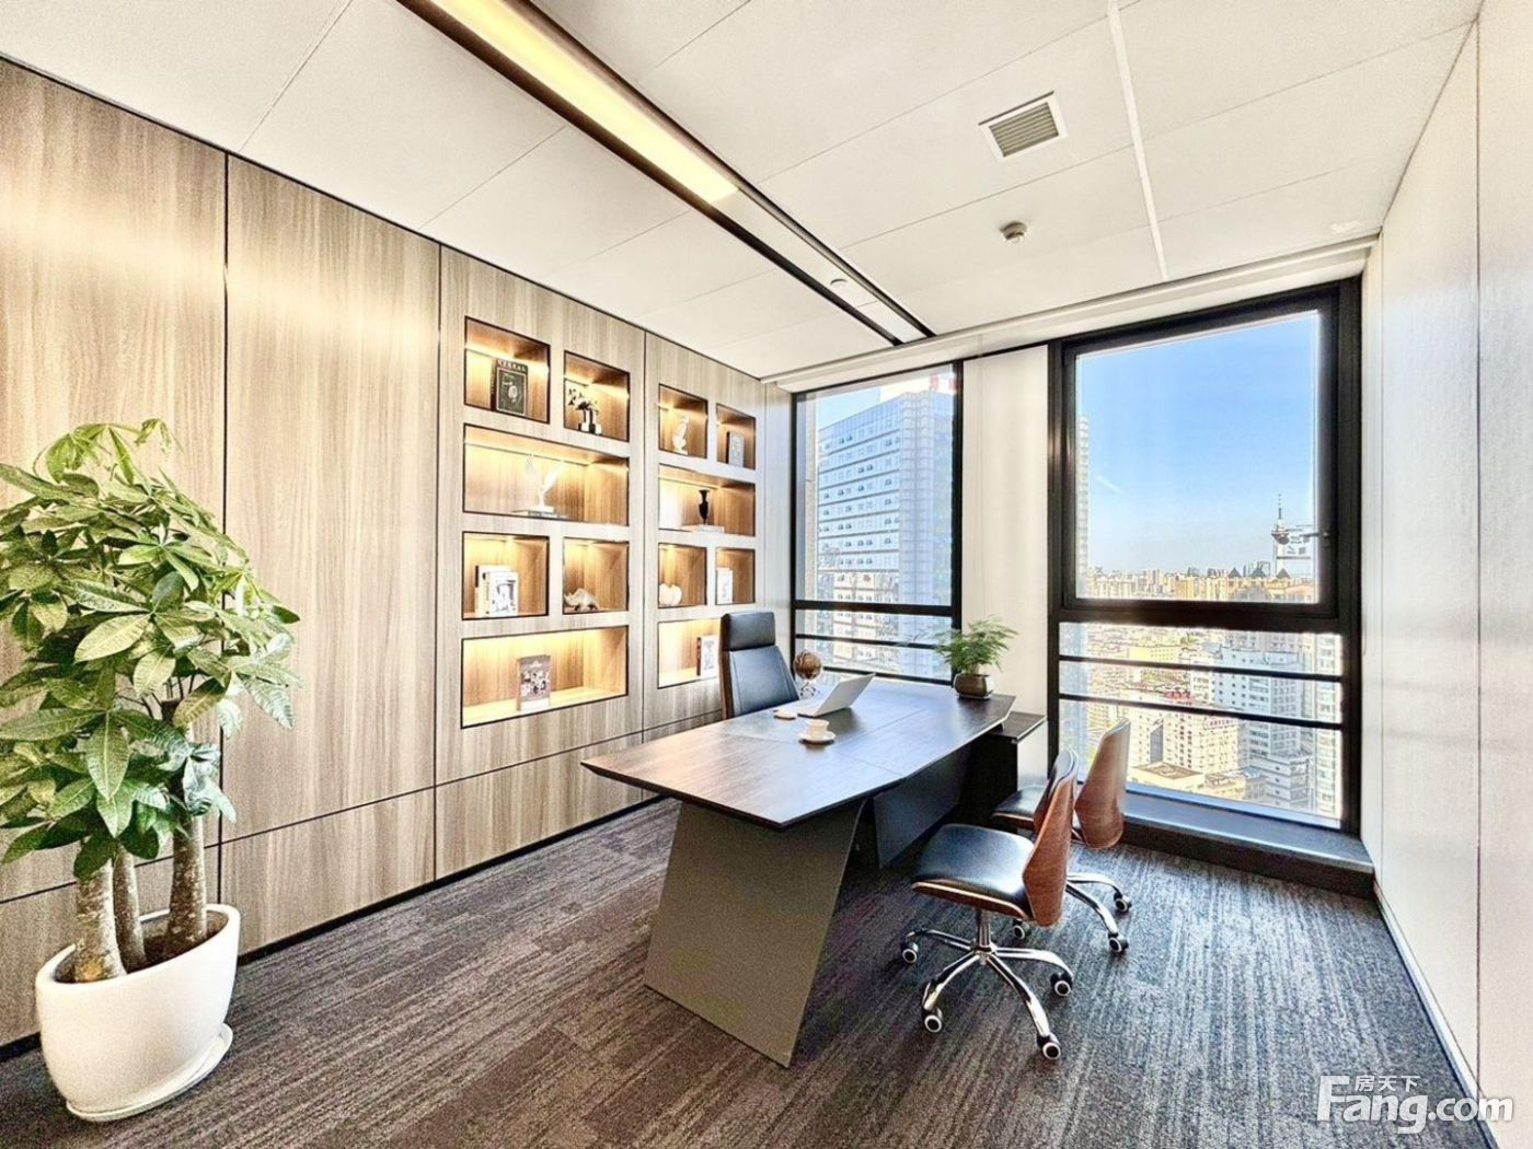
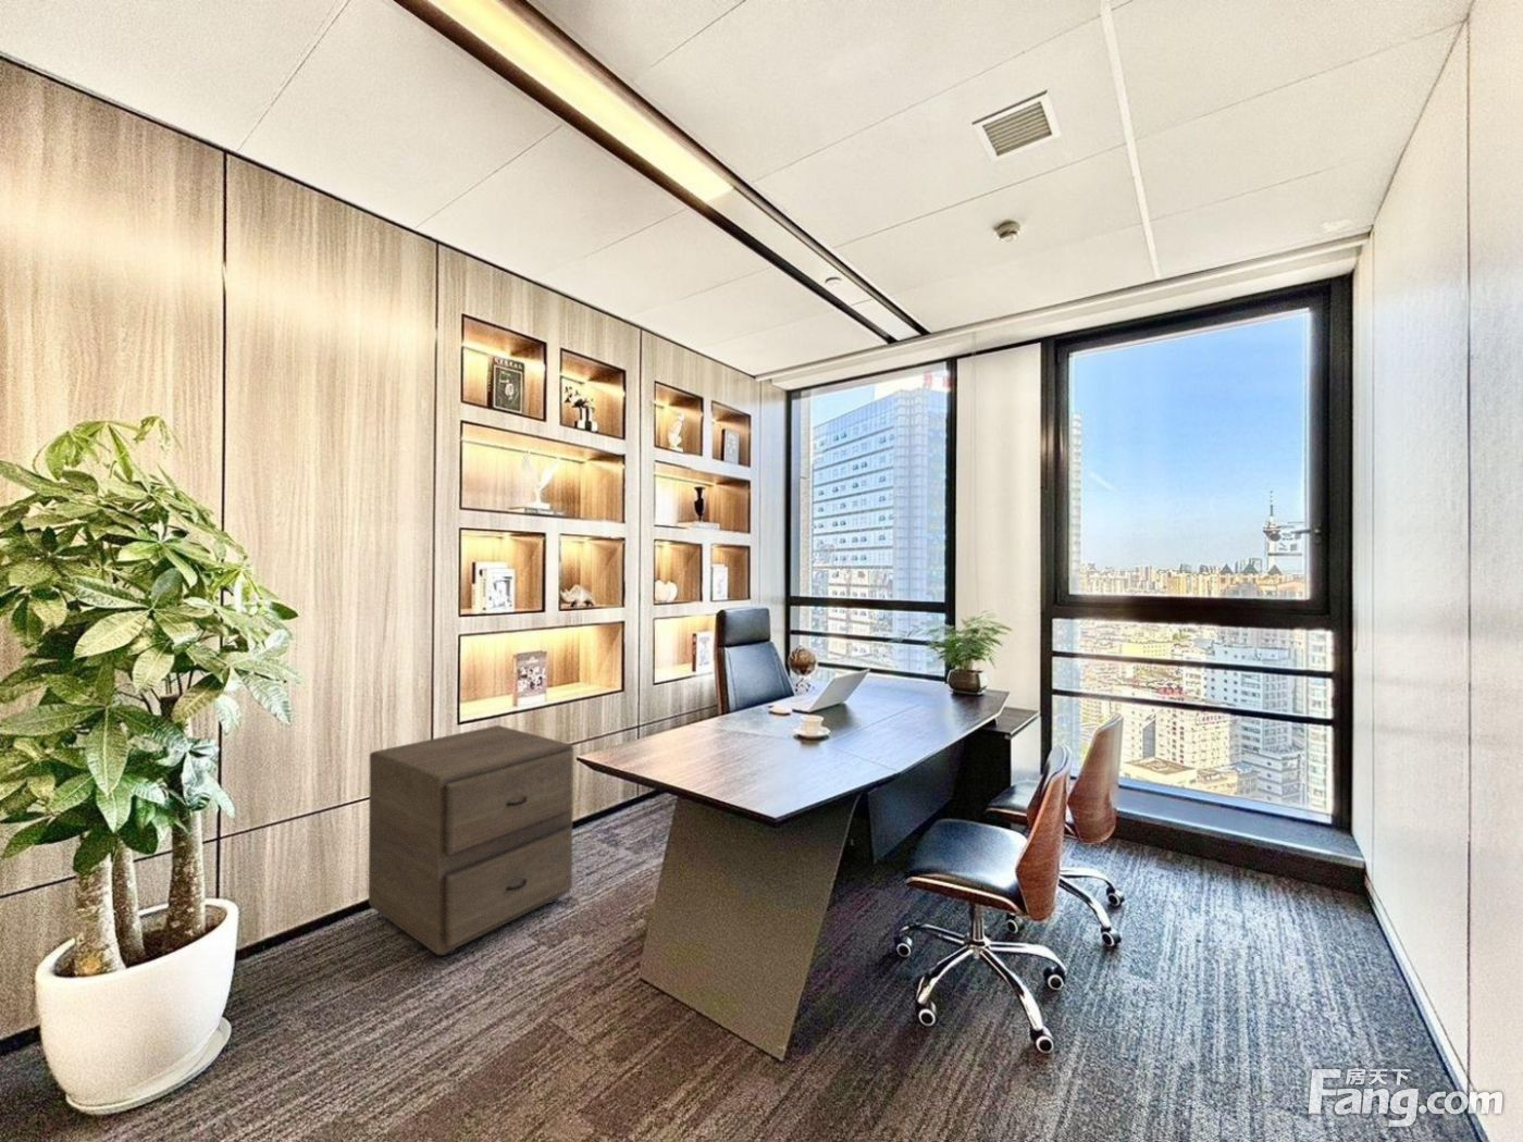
+ filing cabinet [368,725,574,957]
